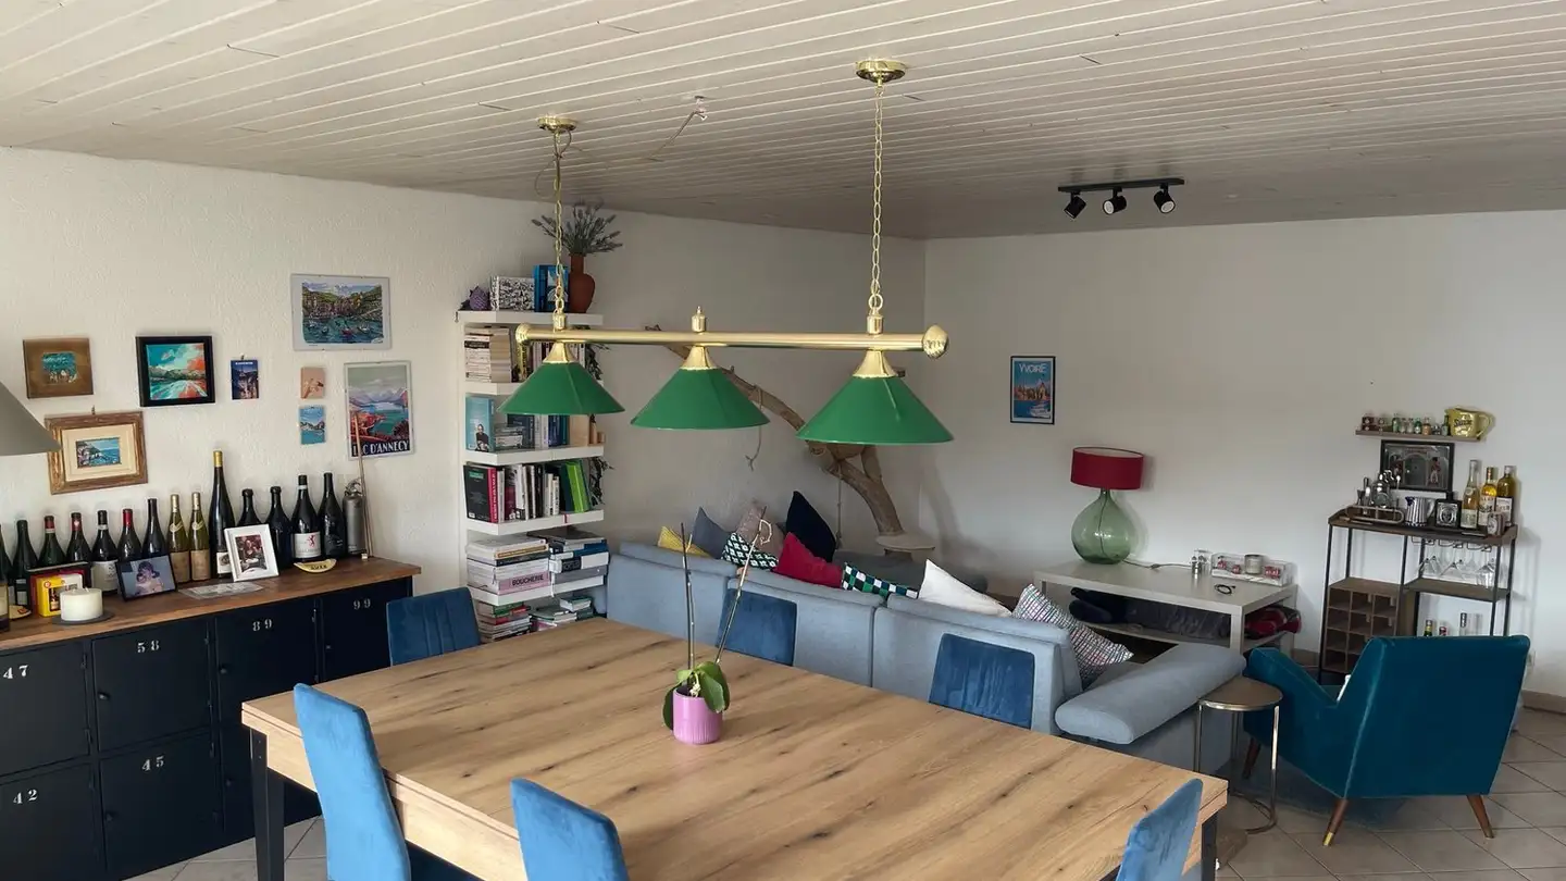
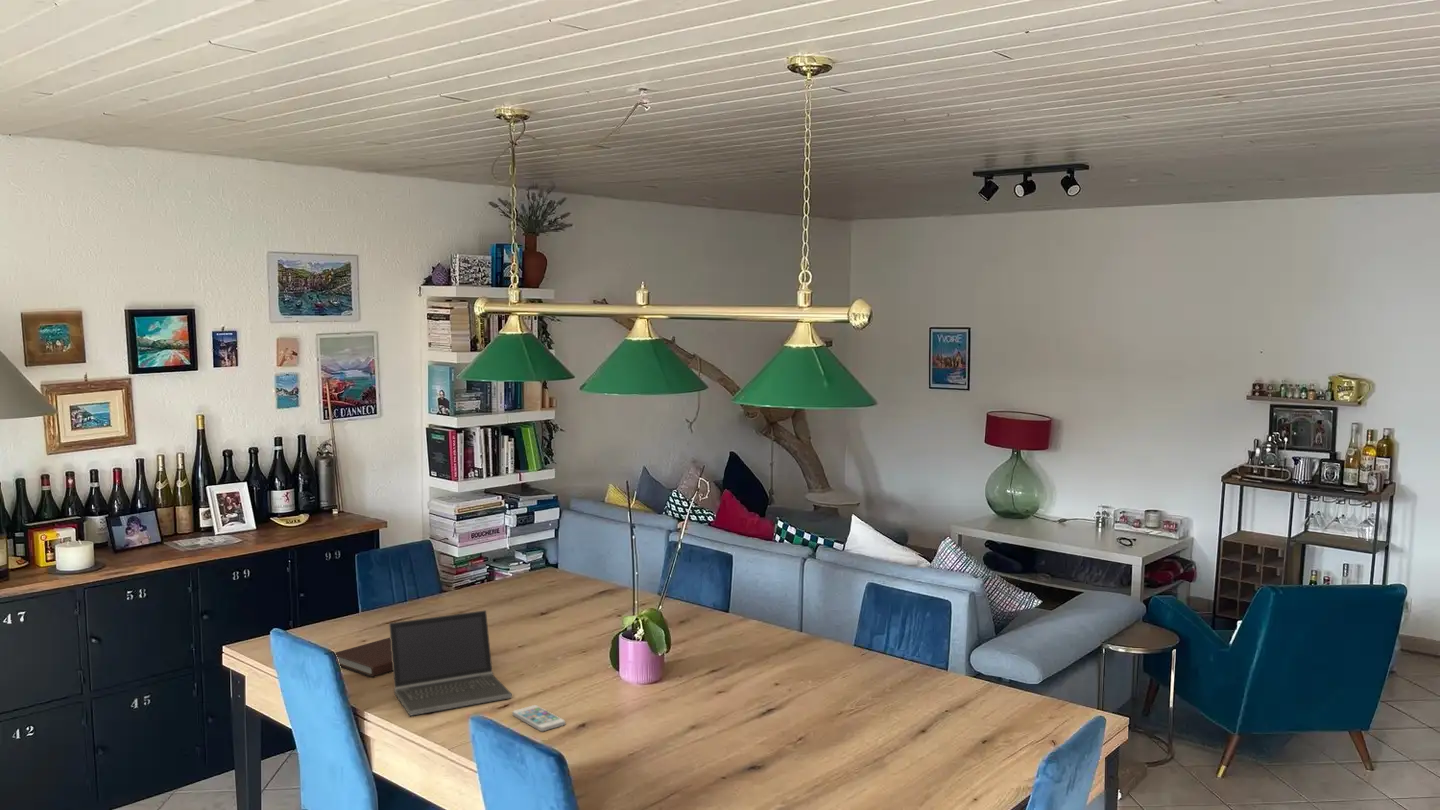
+ smartphone [511,704,566,732]
+ laptop computer [388,609,513,717]
+ notebook [335,637,393,678]
